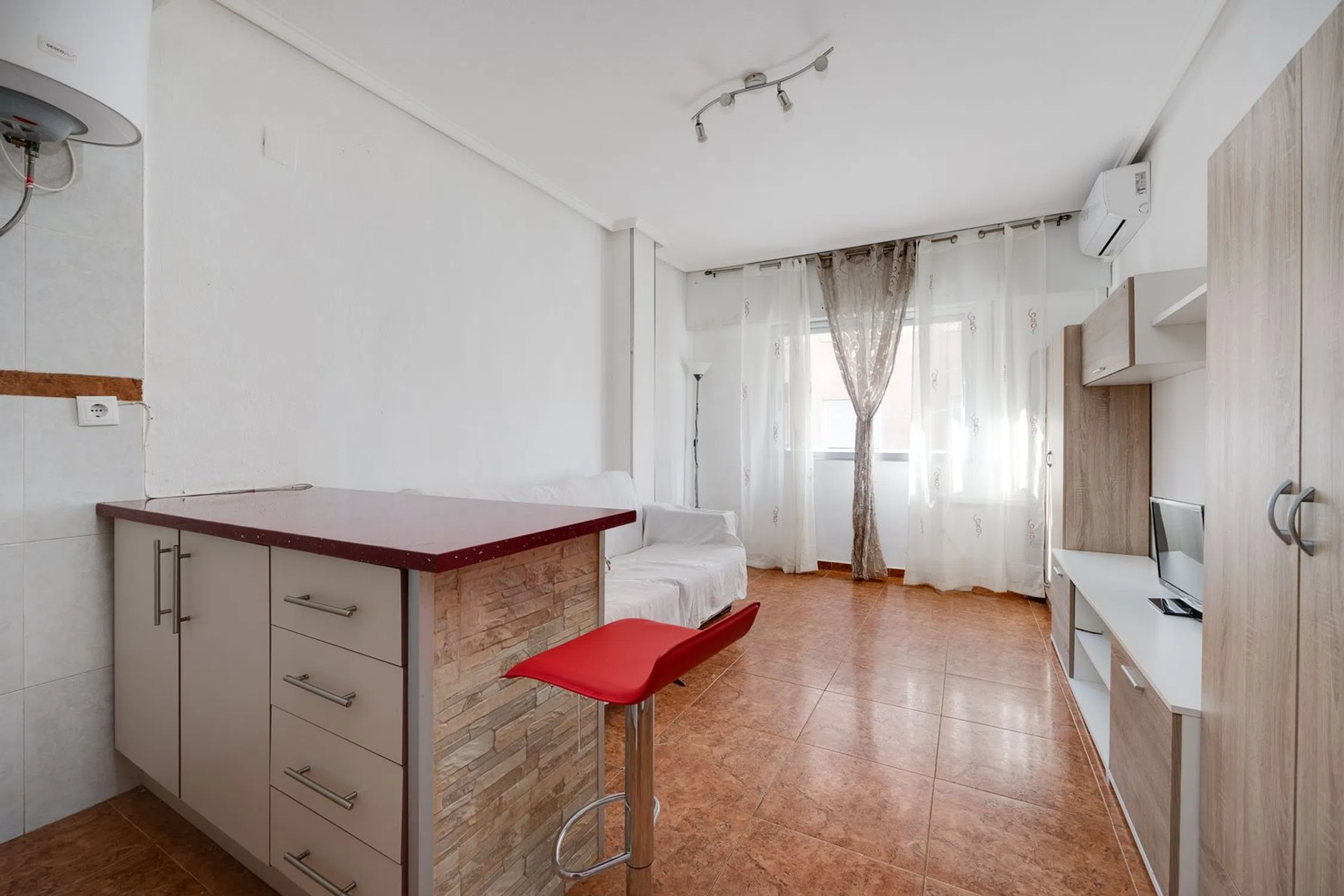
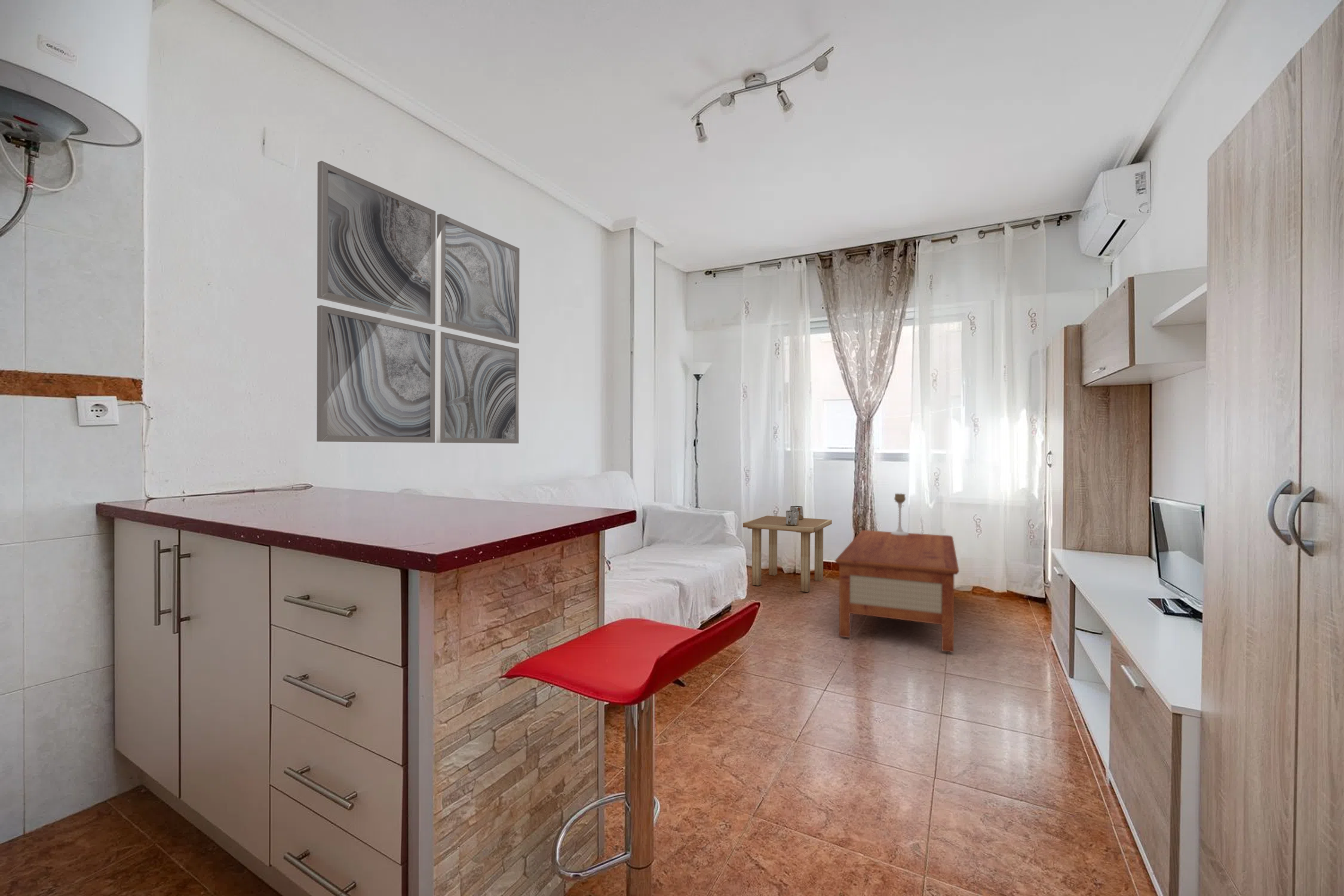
+ candle holder [891,493,909,535]
+ wall art [316,160,520,444]
+ coffee table [834,529,960,653]
+ side table [742,505,833,593]
